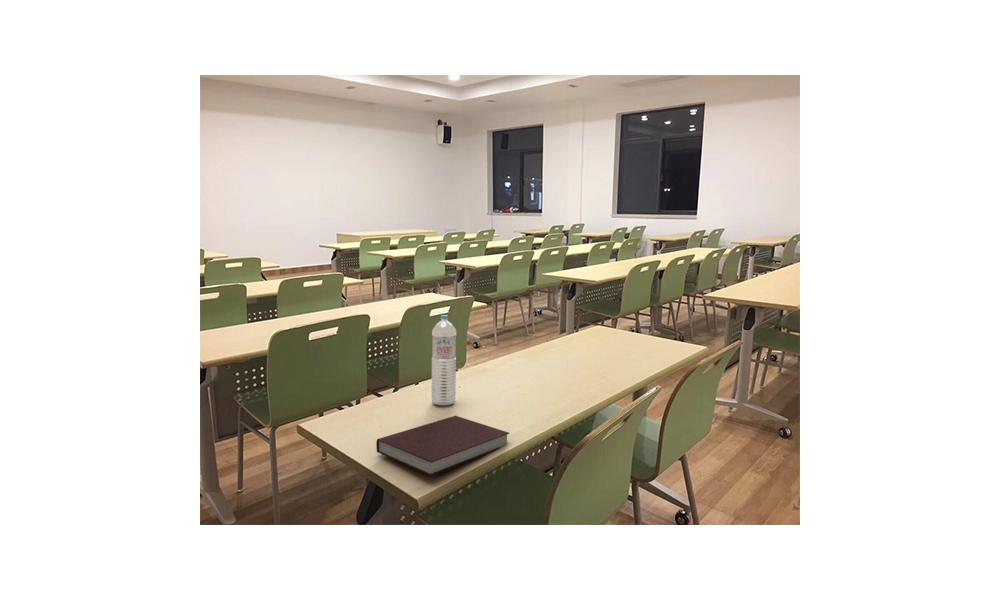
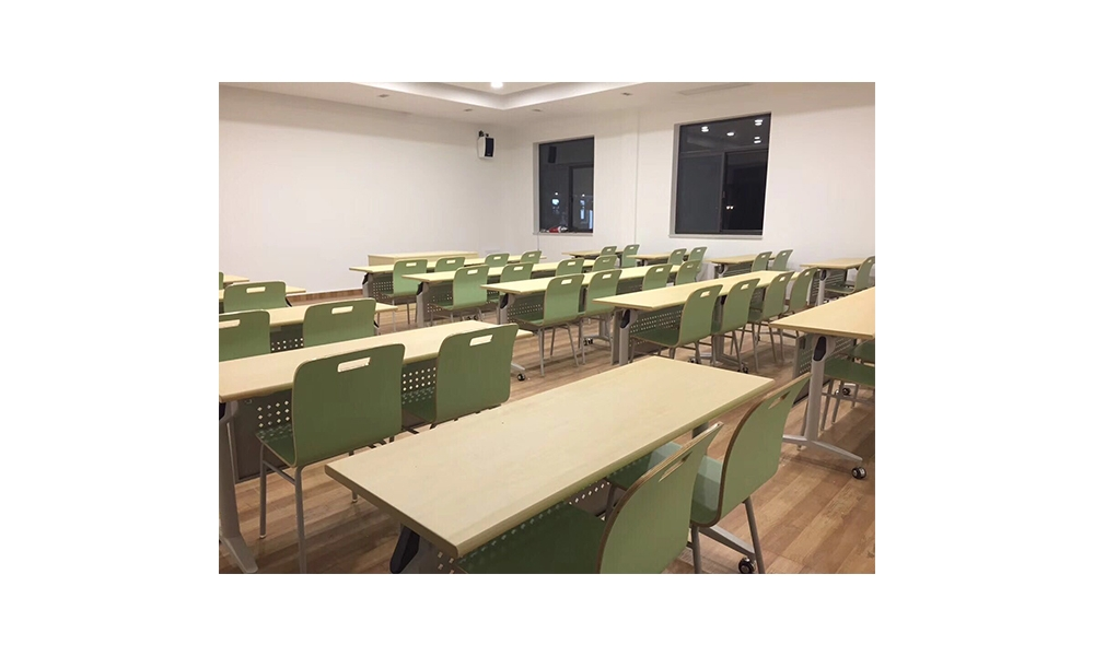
- notebook [375,415,511,477]
- water bottle [431,314,457,406]
